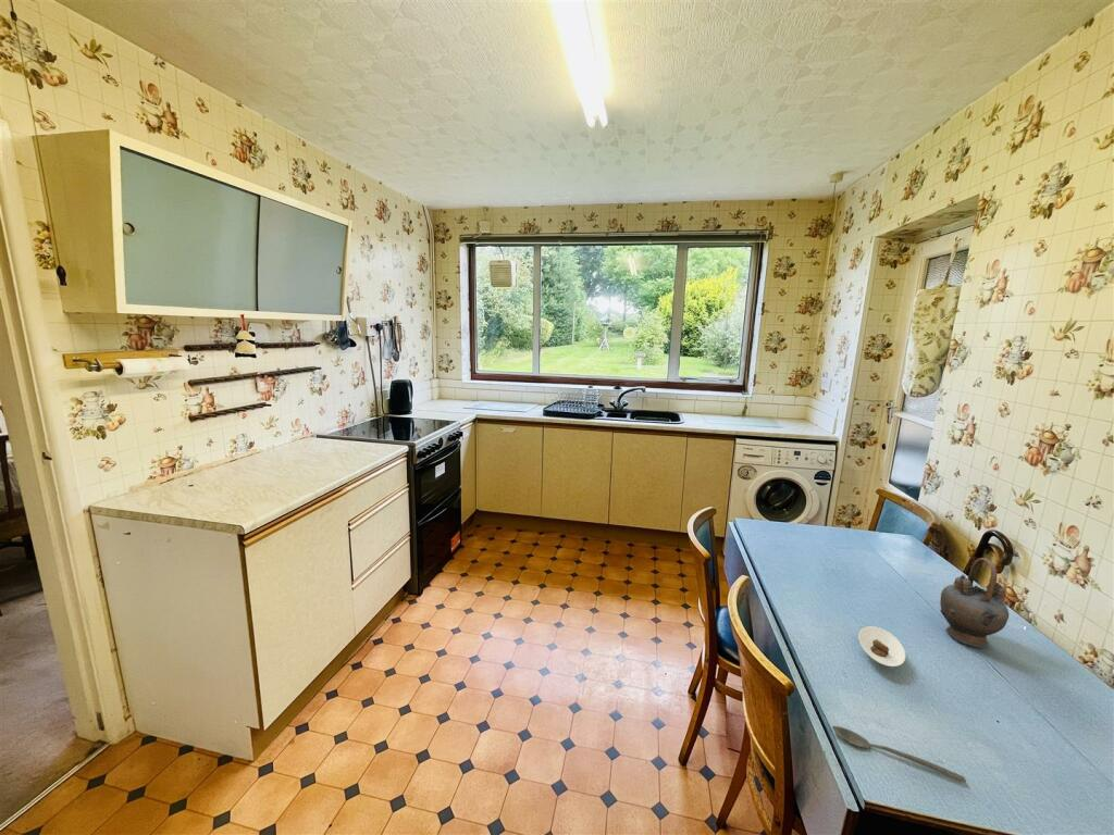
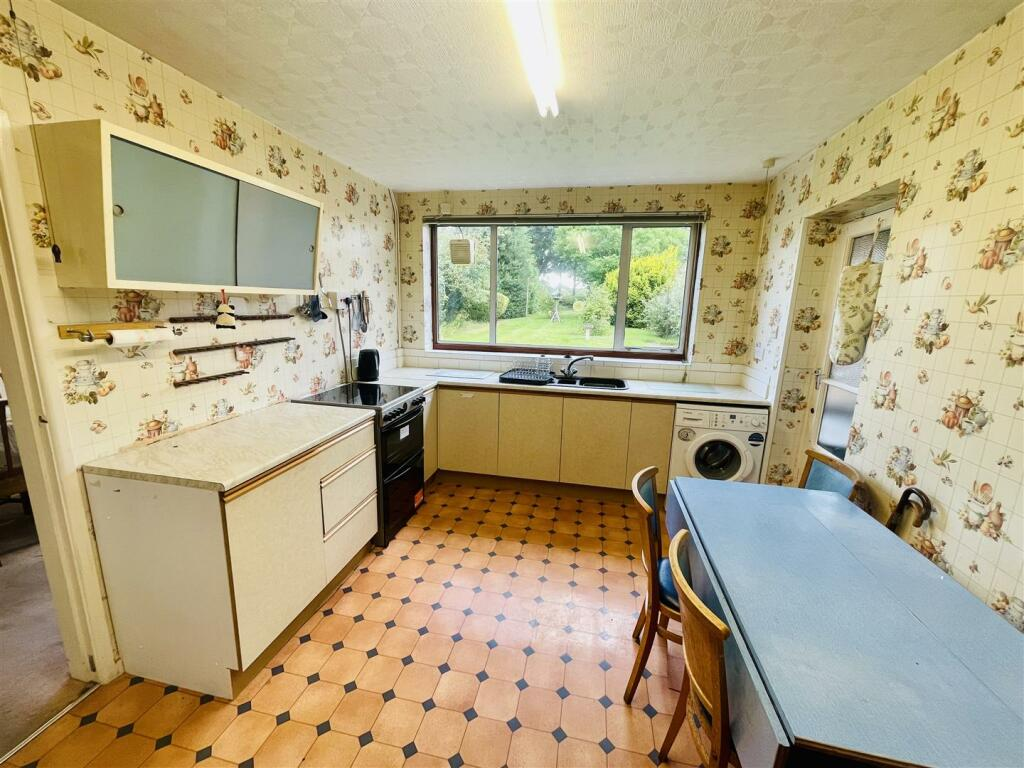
- saucer [857,625,906,668]
- spoon [831,725,967,784]
- teapot [939,557,1010,649]
